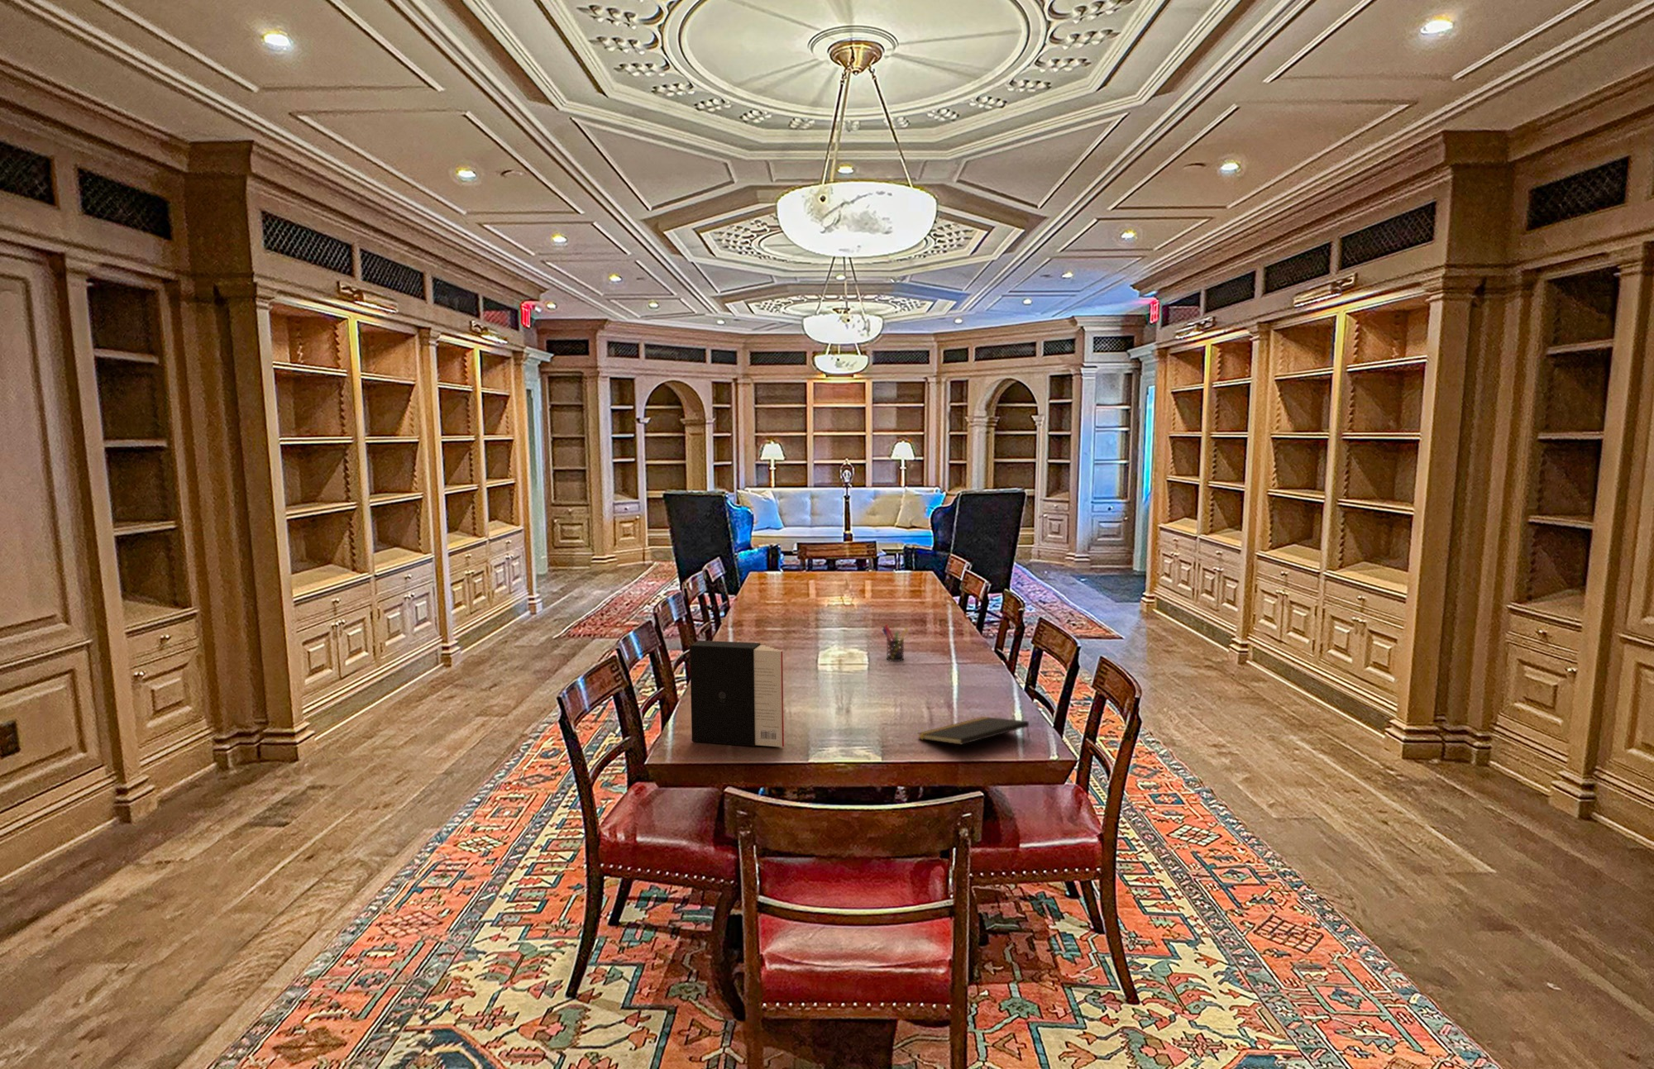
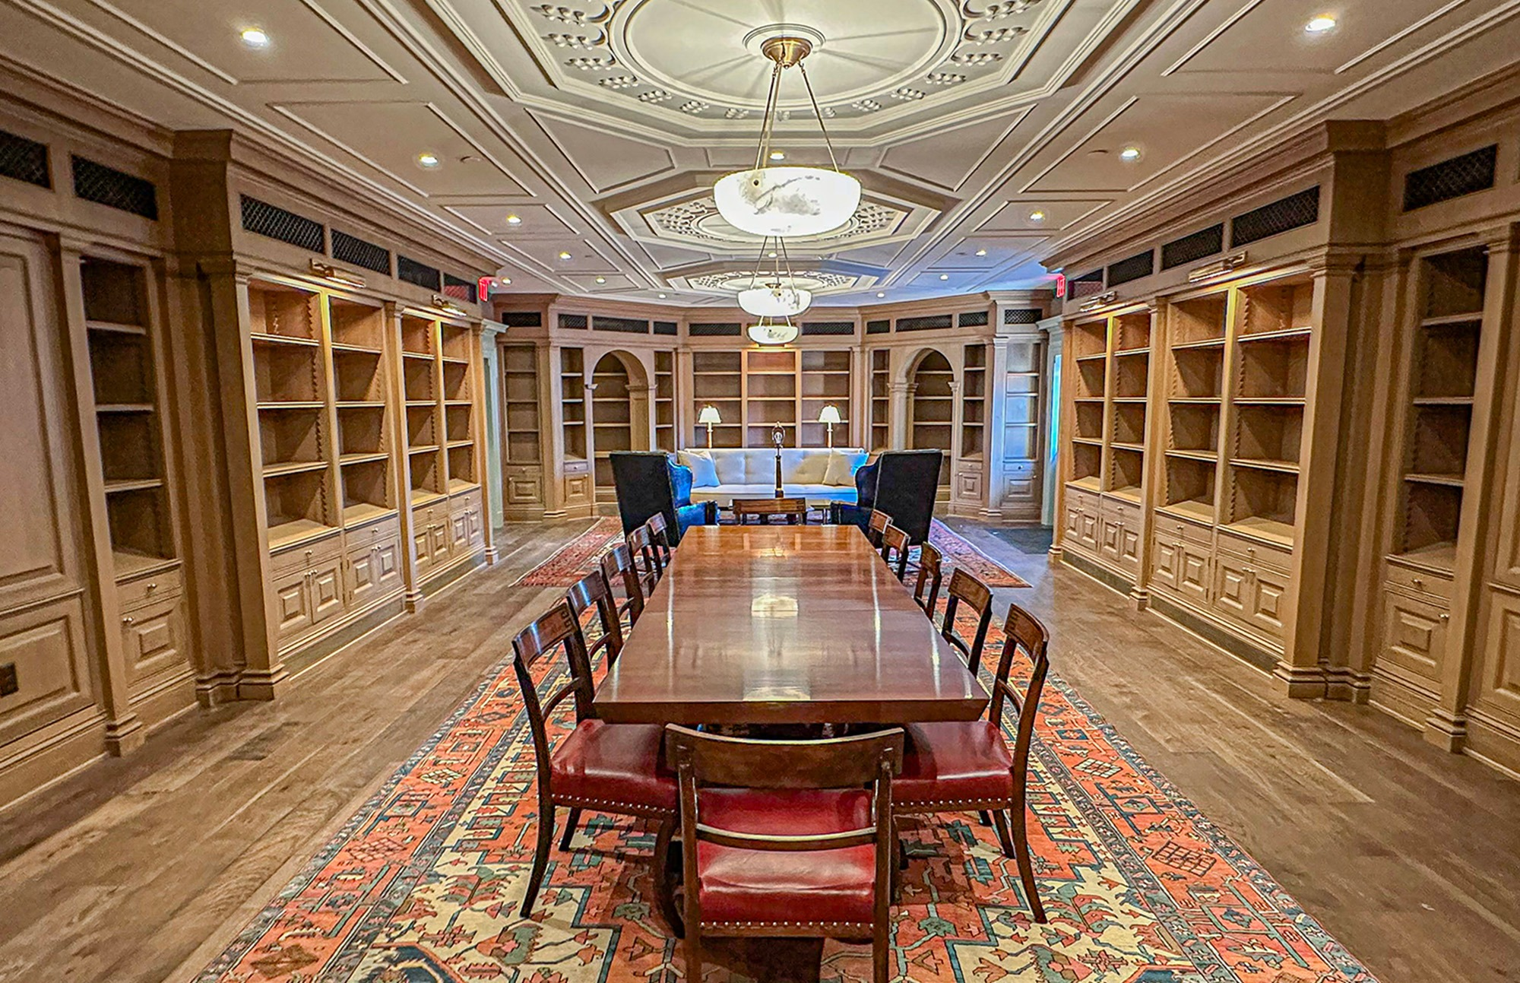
- book [688,640,785,747]
- pen holder [881,623,909,662]
- notepad [917,716,1031,746]
